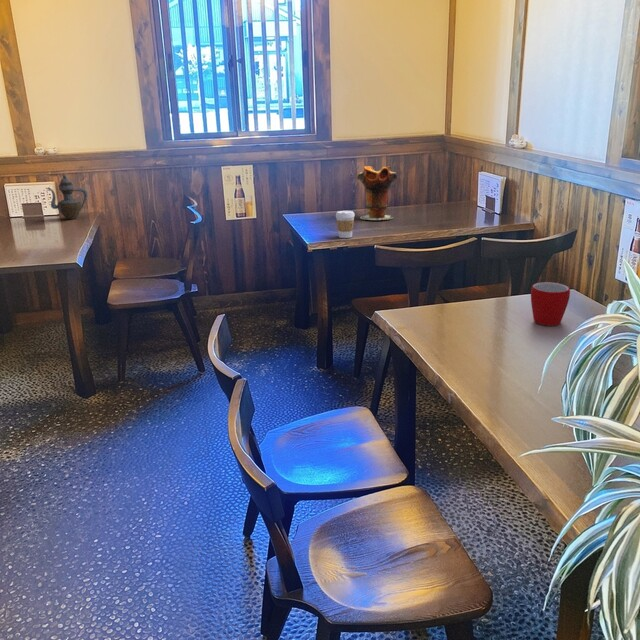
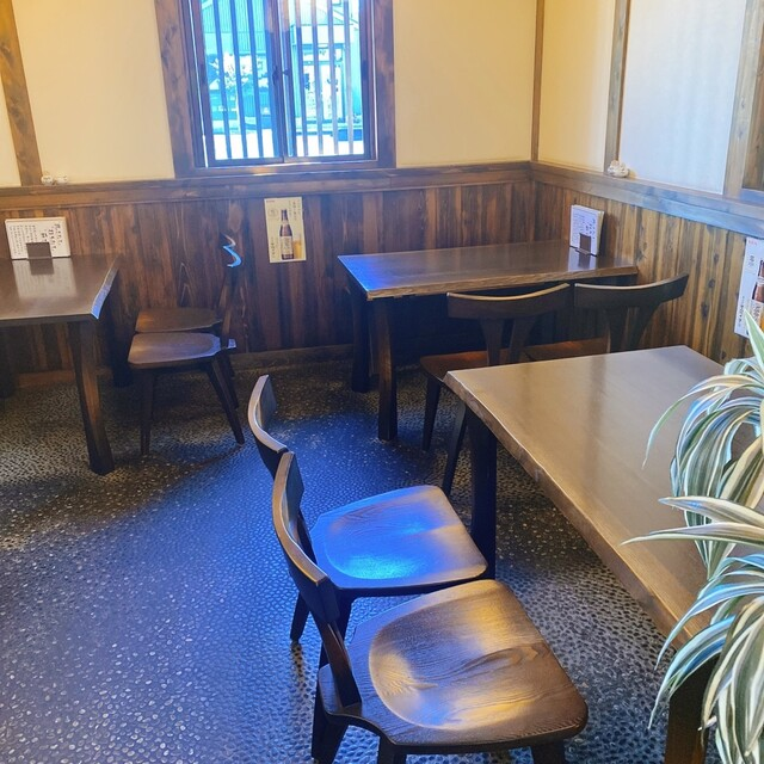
- mug [530,281,571,327]
- teapot [47,173,89,220]
- coffee cup [335,210,356,239]
- decorative vase [356,165,398,221]
